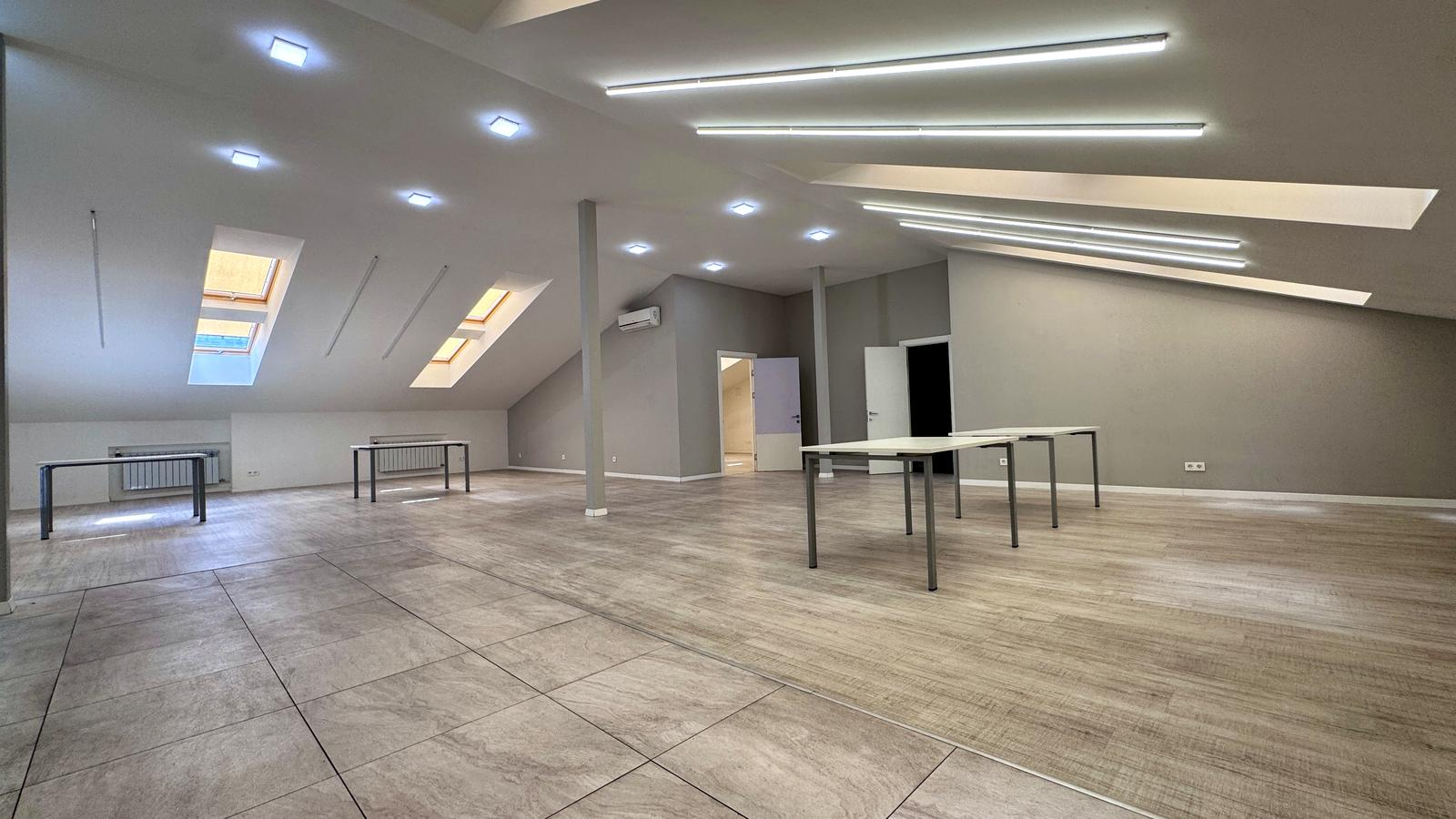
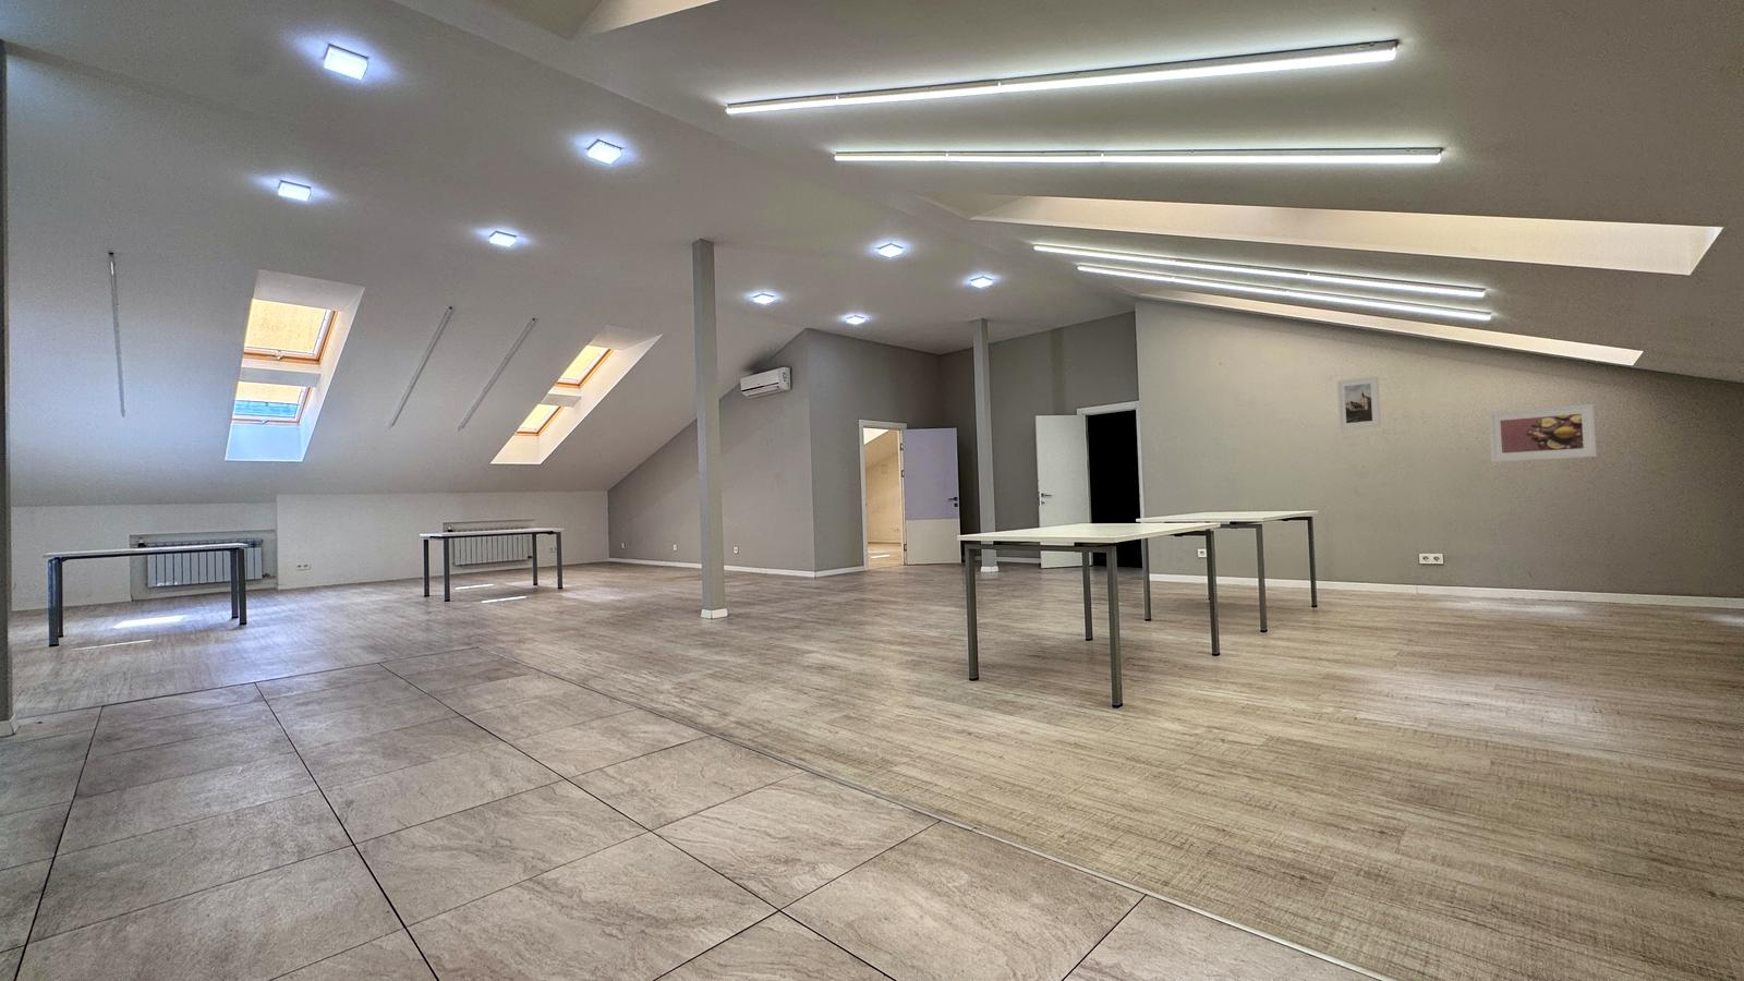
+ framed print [1337,375,1382,430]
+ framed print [1488,404,1598,464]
